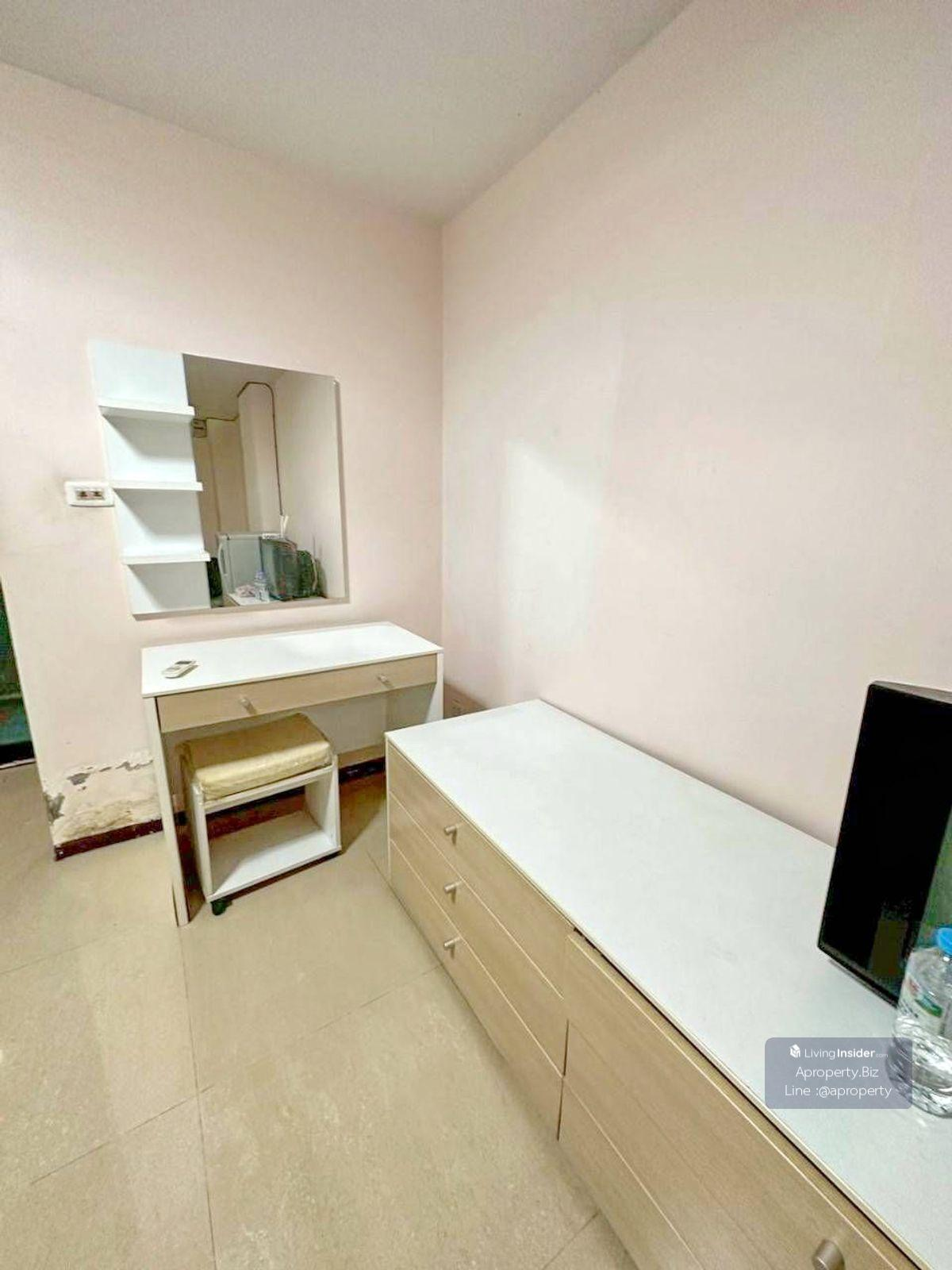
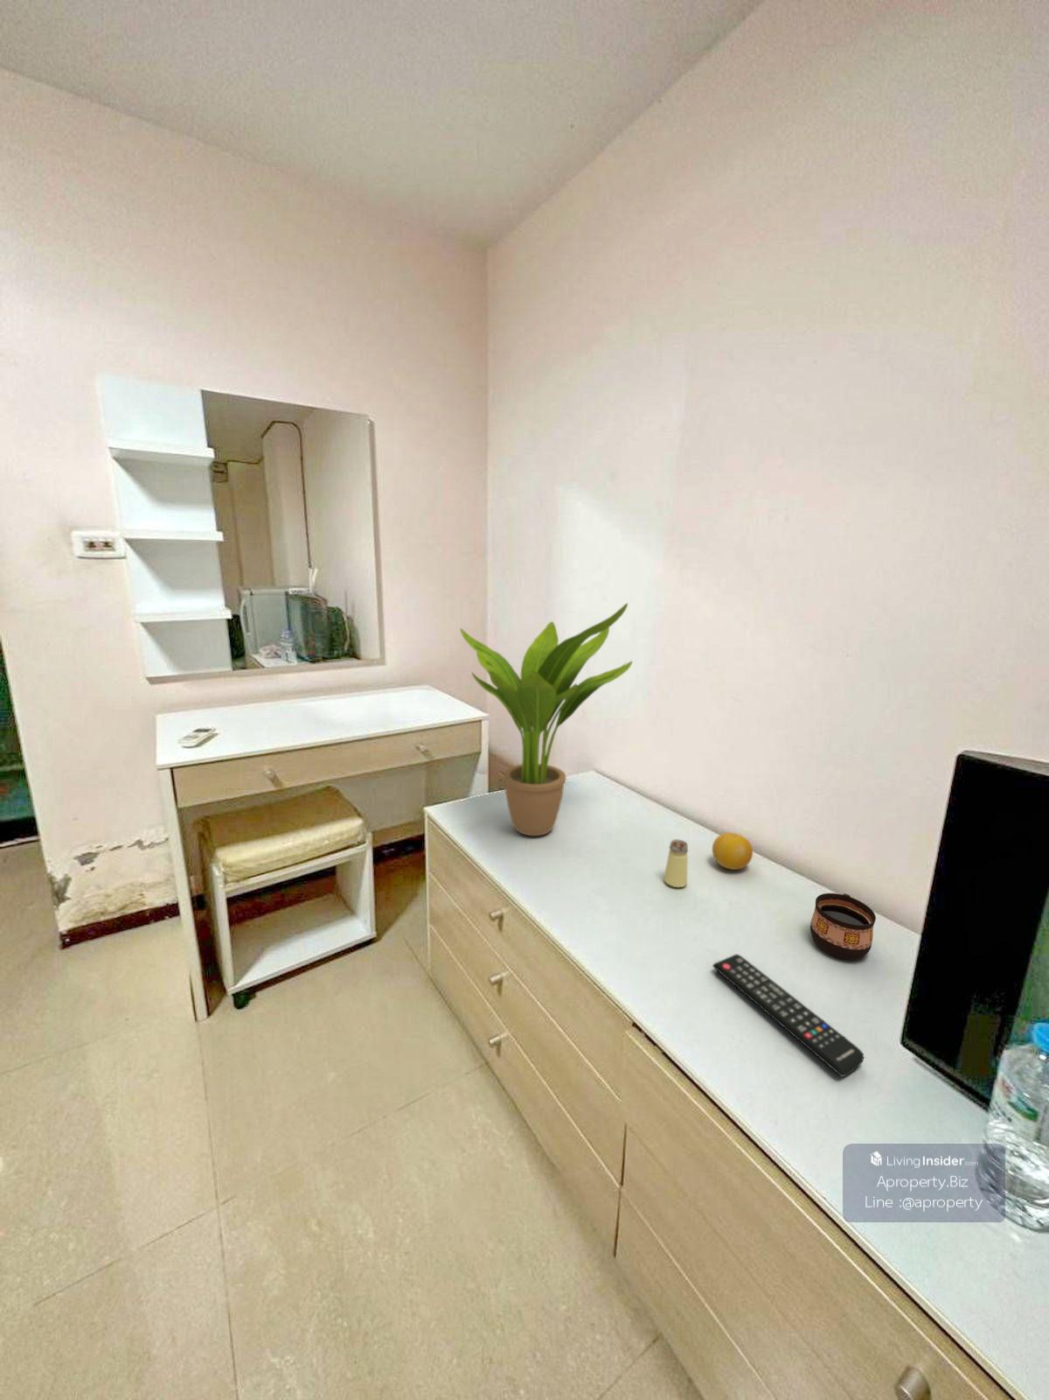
+ saltshaker [663,838,689,889]
+ cup [810,893,877,961]
+ fruit [712,831,754,871]
+ potted plant [459,602,634,837]
+ remote control [712,952,865,1078]
